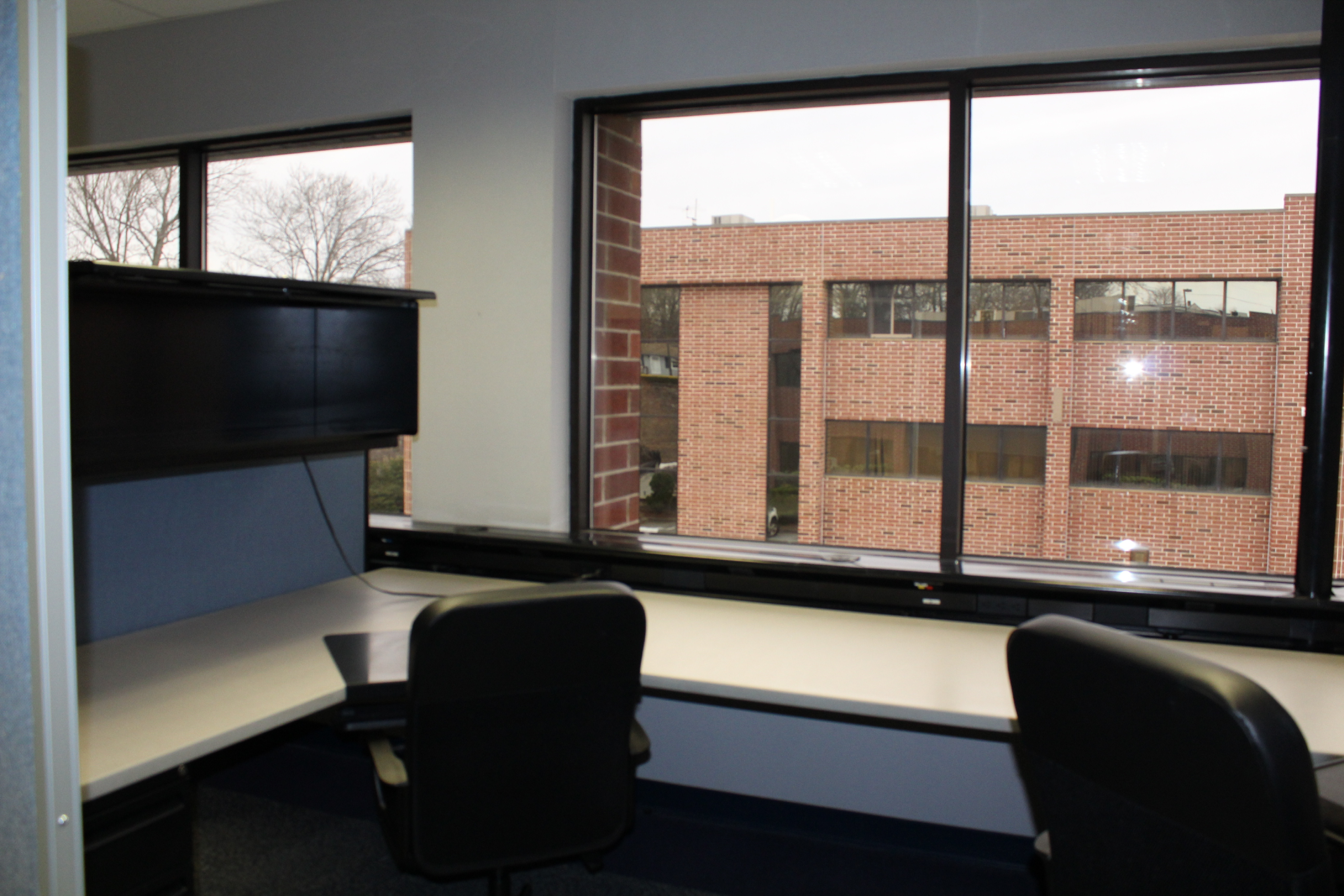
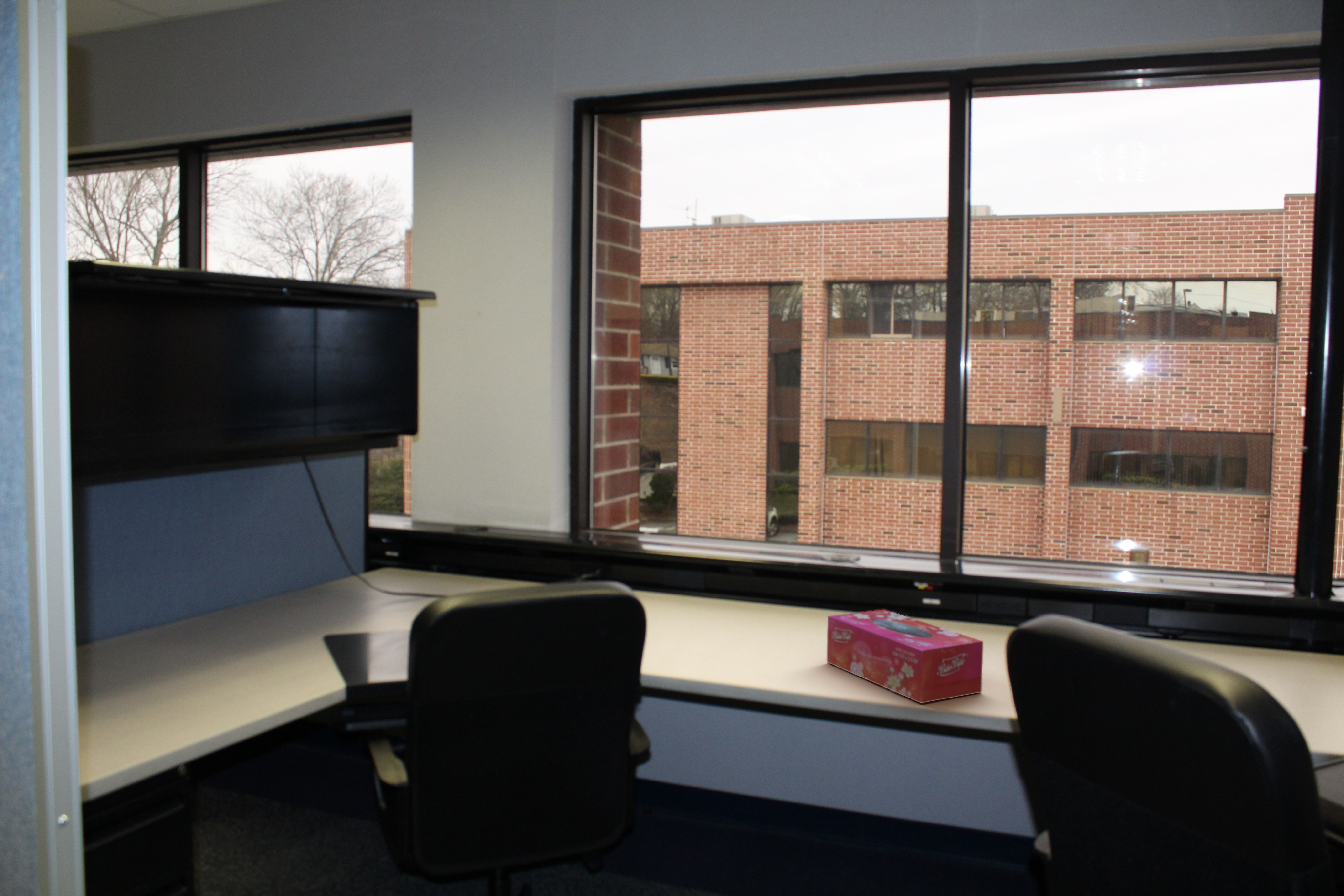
+ tissue box [826,609,984,704]
